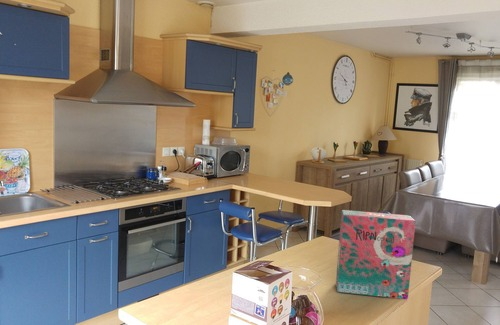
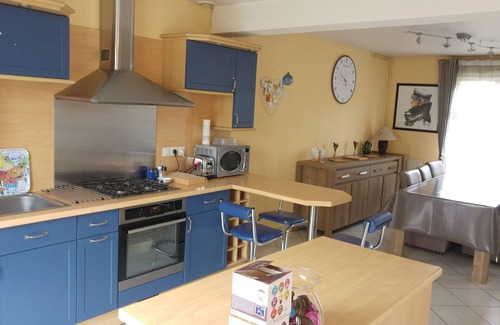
- cereal box [335,209,416,300]
